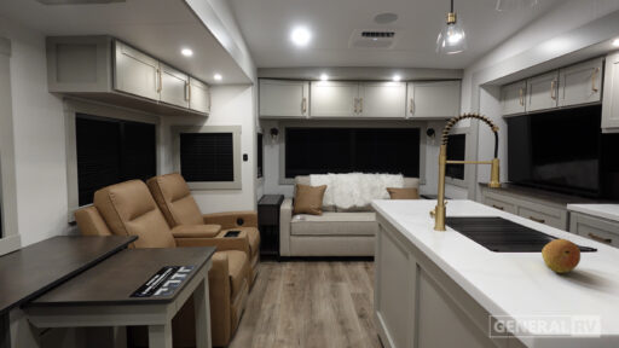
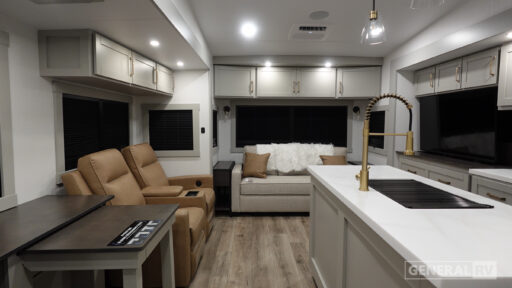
- fruit [540,238,582,274]
